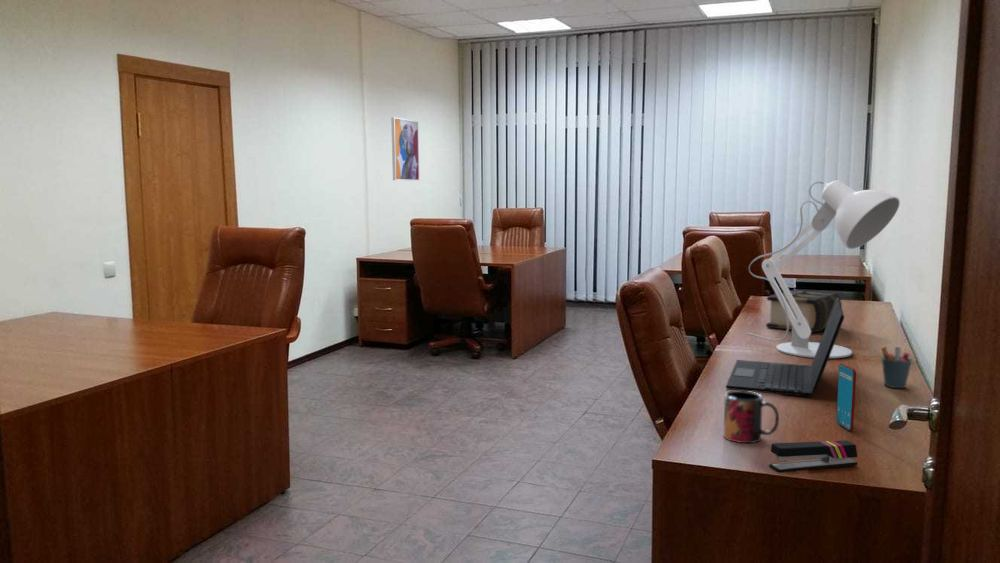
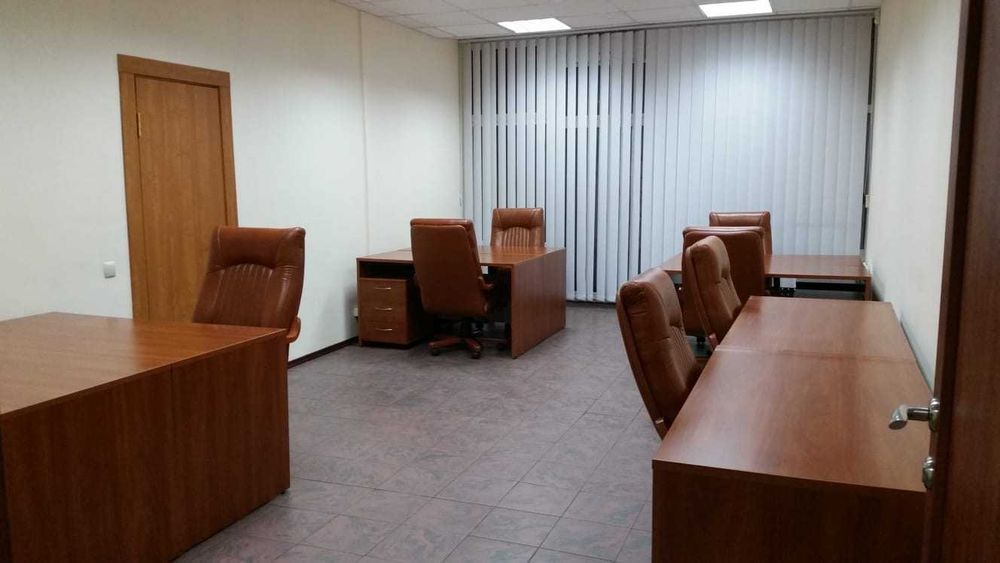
- smartphone [835,363,857,431]
- book [765,289,843,334]
- mug [722,390,780,444]
- laptop [725,298,845,397]
- stapler [768,439,858,473]
- wall art [390,116,421,182]
- pen holder [880,345,913,389]
- desk lamp [745,179,901,359]
